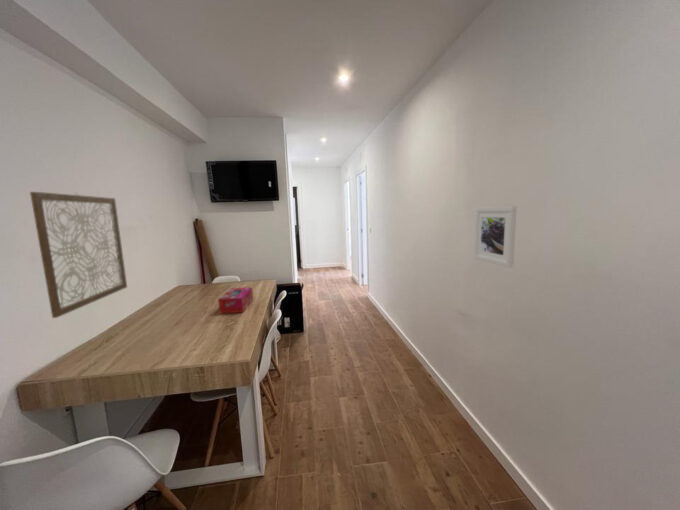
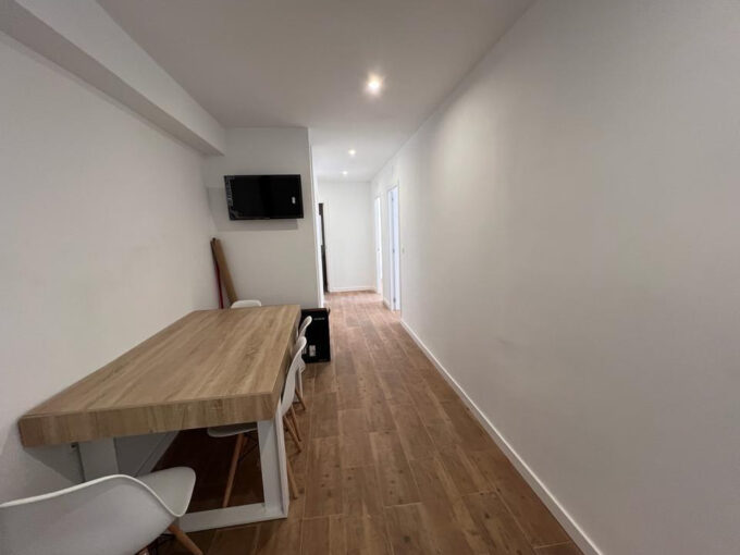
- wall art [29,191,128,319]
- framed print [473,205,517,268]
- tissue box [217,286,254,315]
